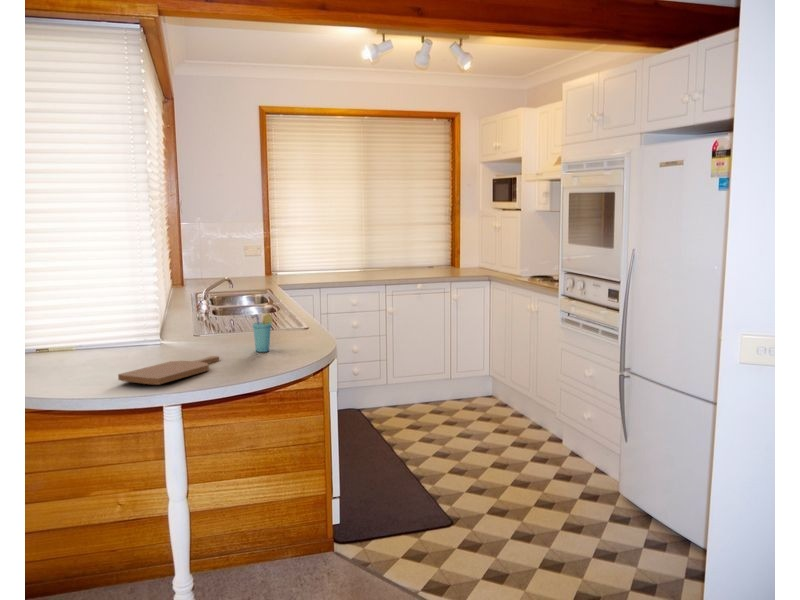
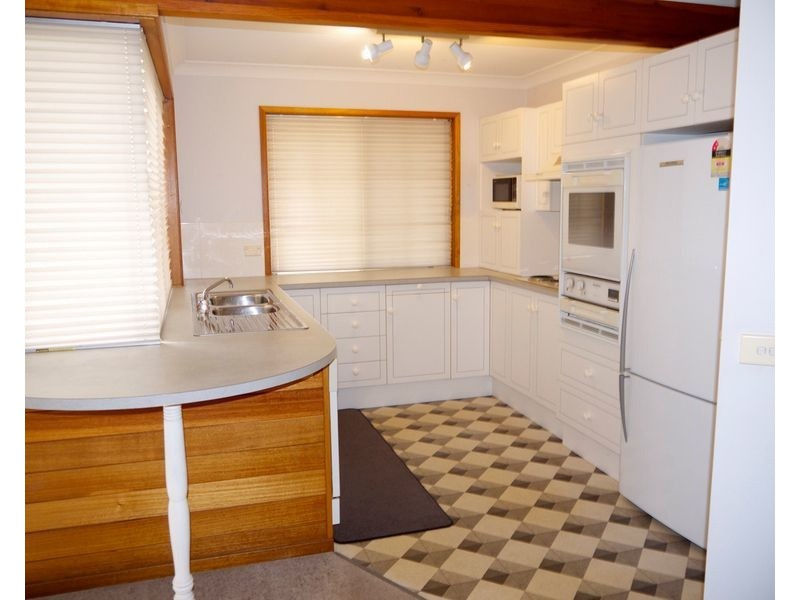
- cup [251,313,274,353]
- cutting board [117,355,220,386]
